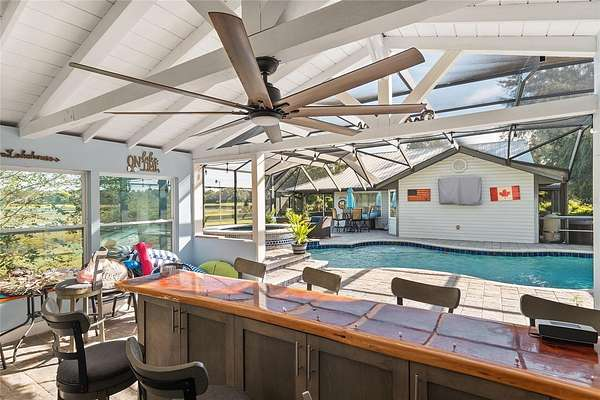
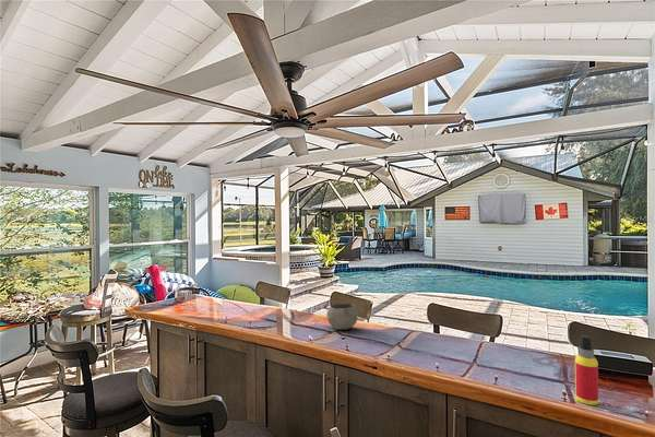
+ bowl [325,303,359,331]
+ spray bottle [574,334,599,406]
